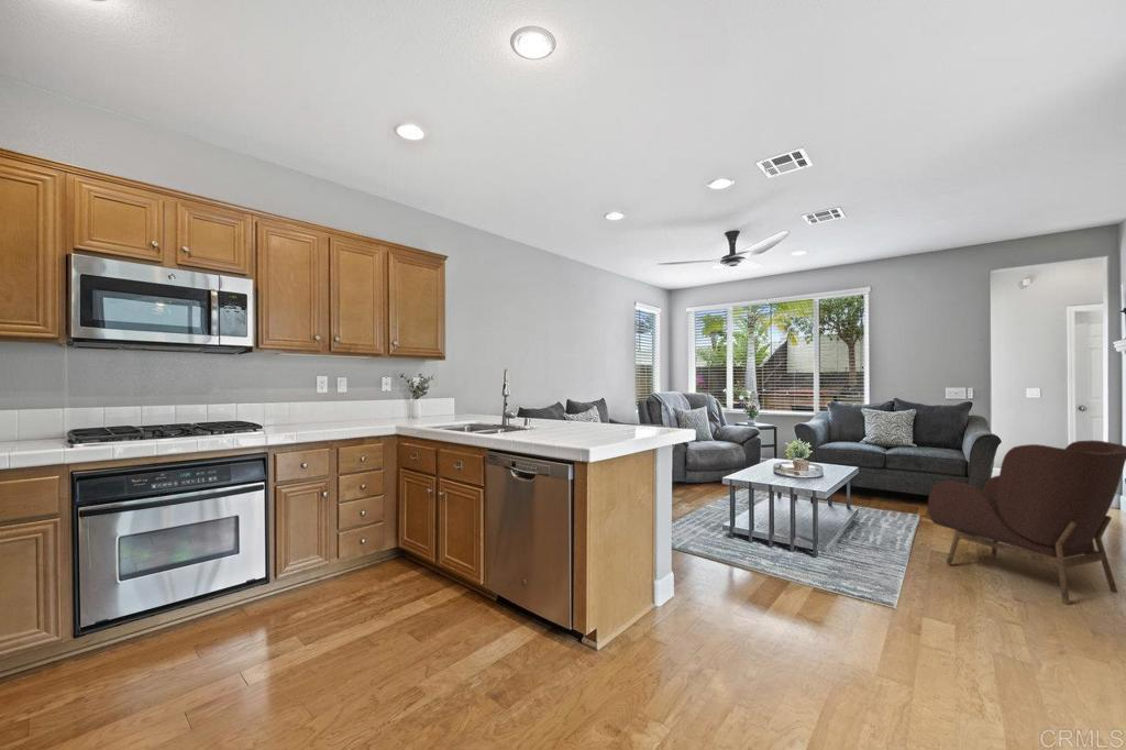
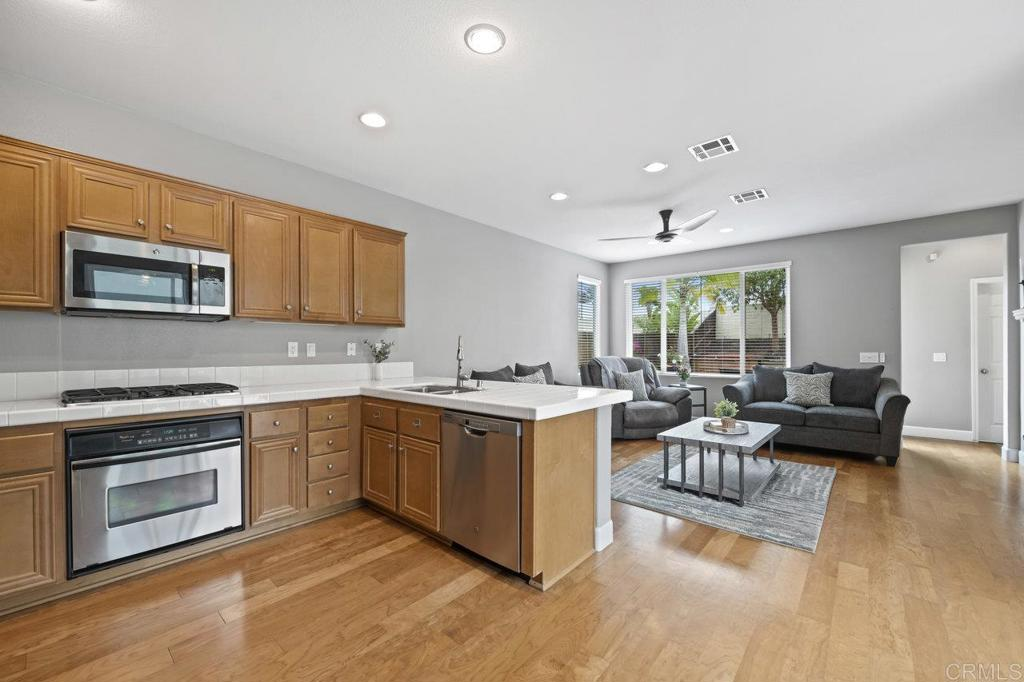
- armchair [927,439,1126,606]
